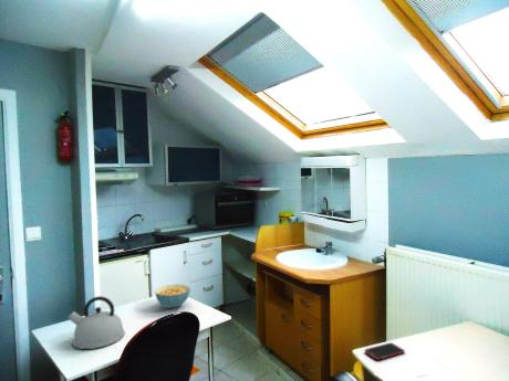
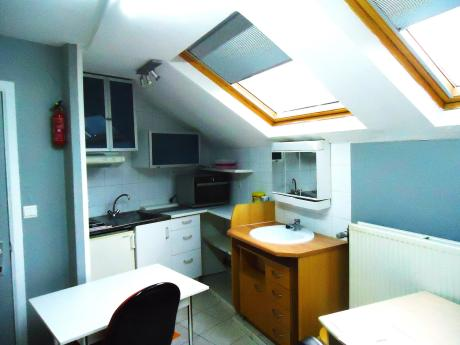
- kettle [66,295,126,350]
- cell phone [364,341,406,361]
- cereal bowl [154,284,191,309]
